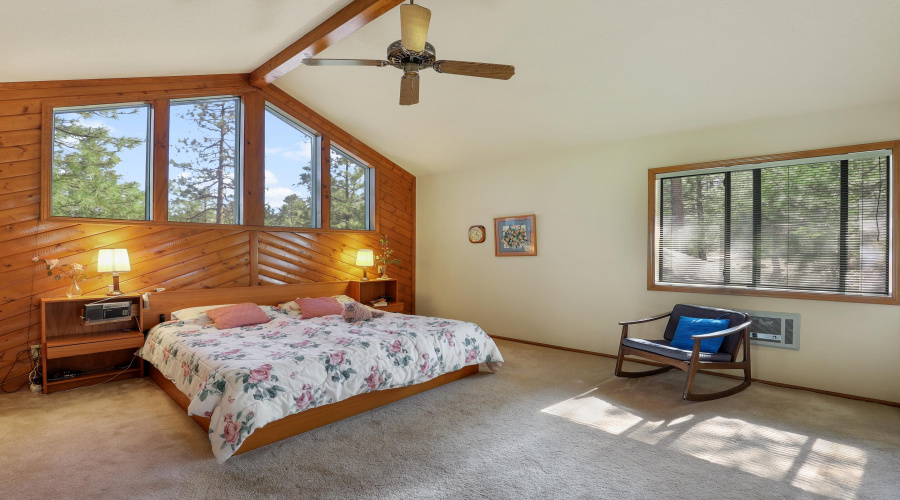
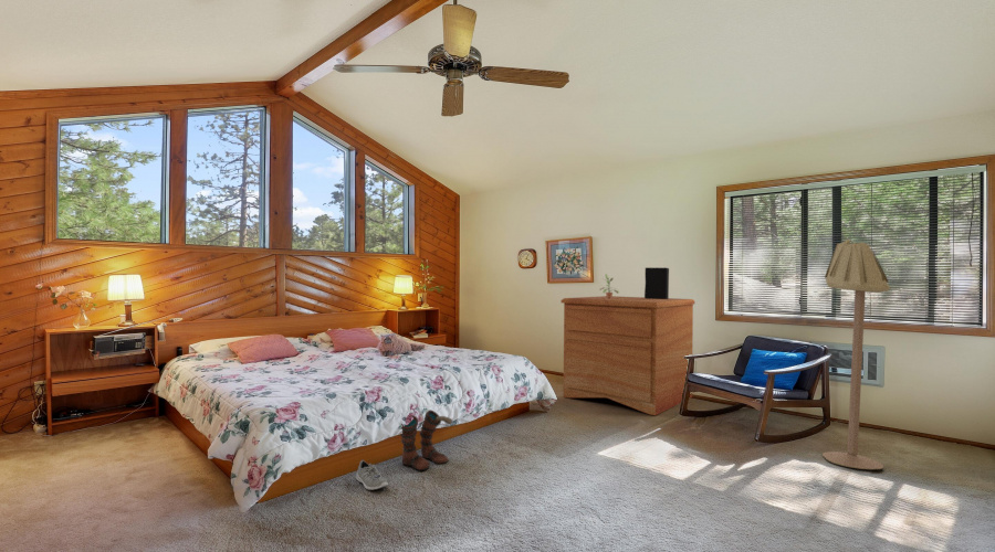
+ filing cabinet [559,295,695,416]
+ floor lamp [821,238,891,470]
+ boots [399,408,453,471]
+ potted plant [599,274,619,299]
+ sneaker [355,459,389,491]
+ binder [643,266,670,299]
